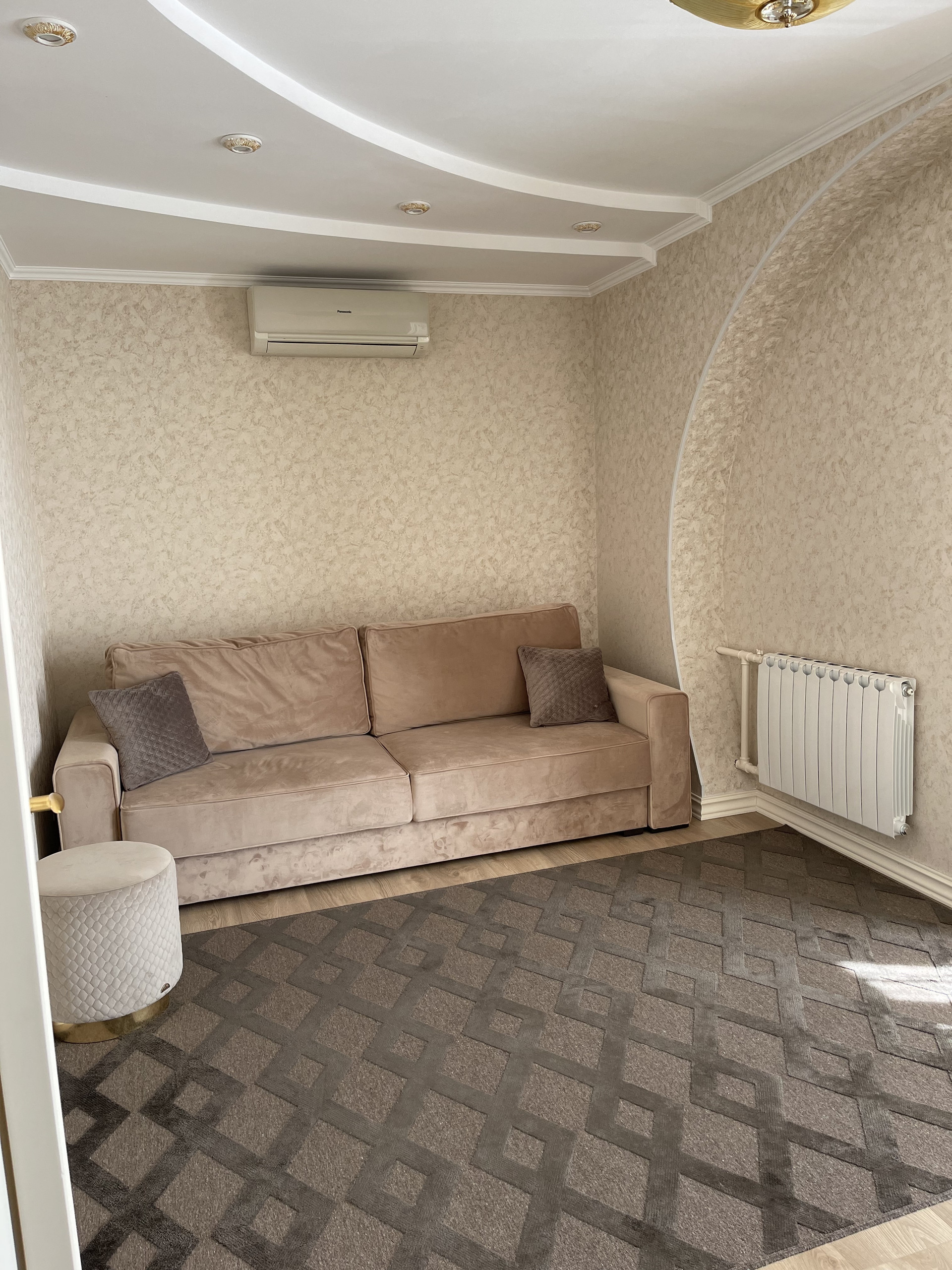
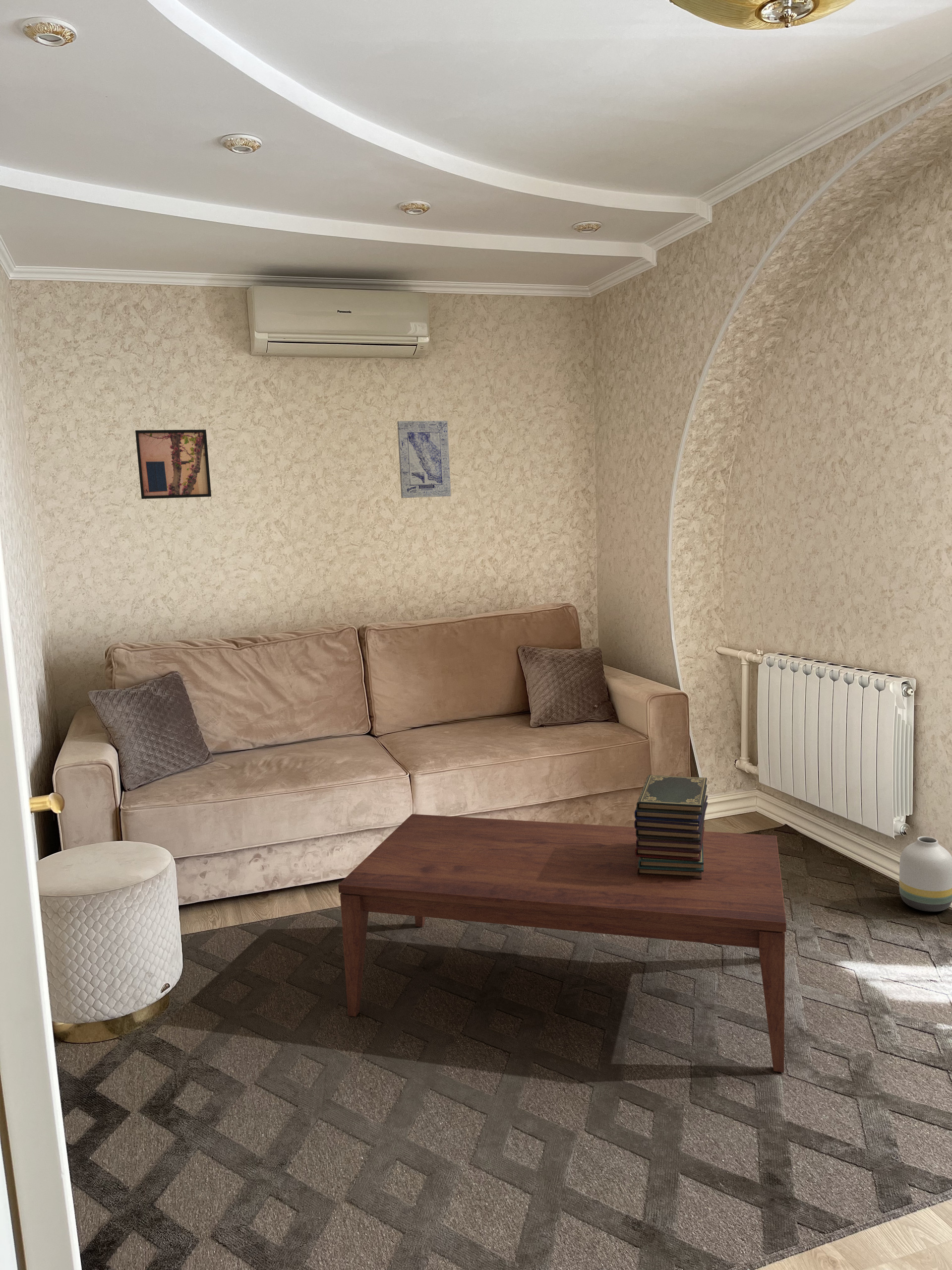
+ wall art [397,420,451,499]
+ vase [899,836,952,912]
+ wall art [135,429,212,500]
+ book stack [634,774,708,880]
+ coffee table [338,814,787,1073]
